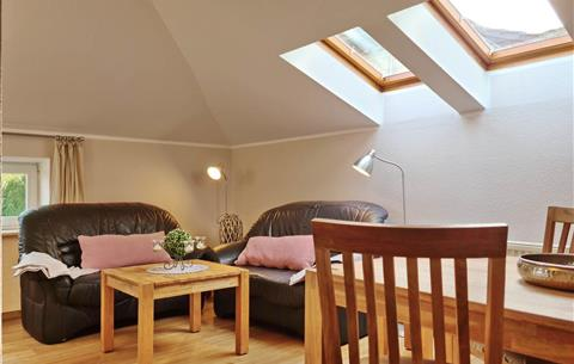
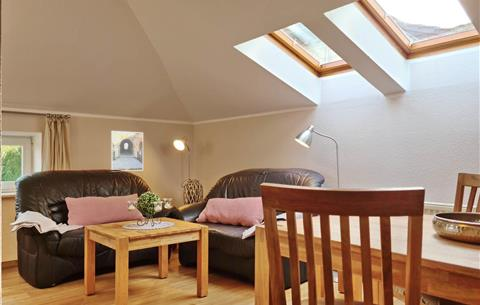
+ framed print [110,130,144,172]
